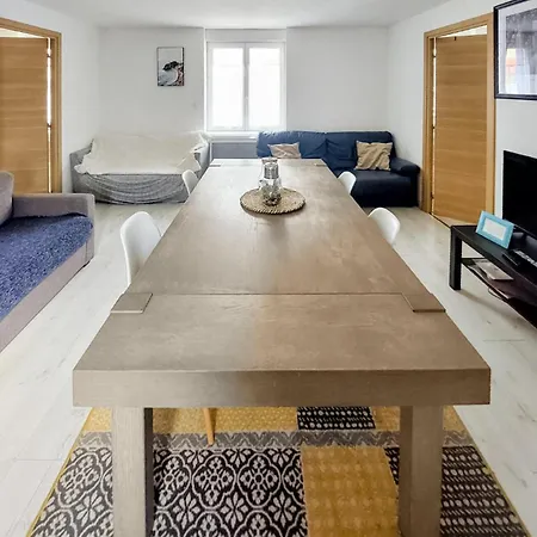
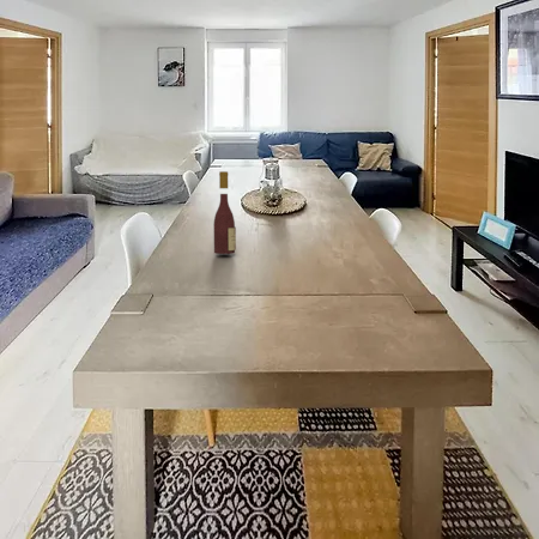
+ wine bottle [213,170,237,255]
